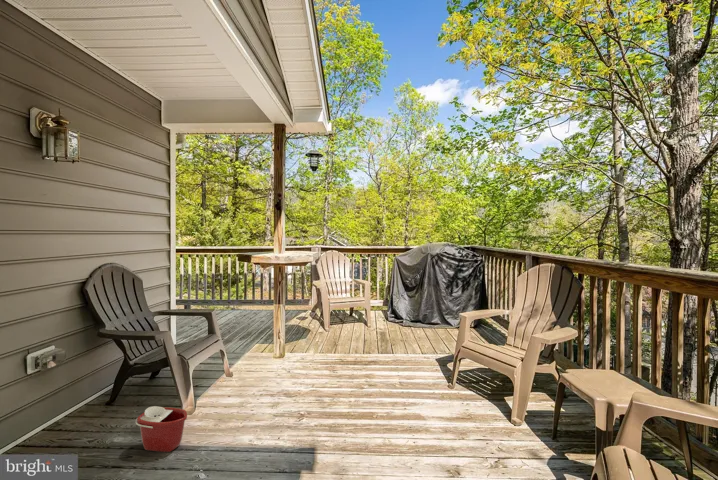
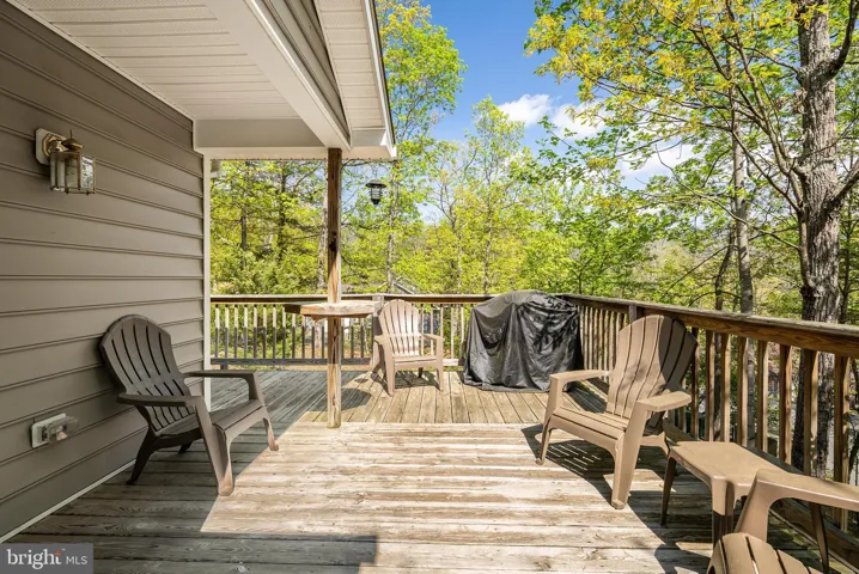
- bucket [135,405,188,453]
